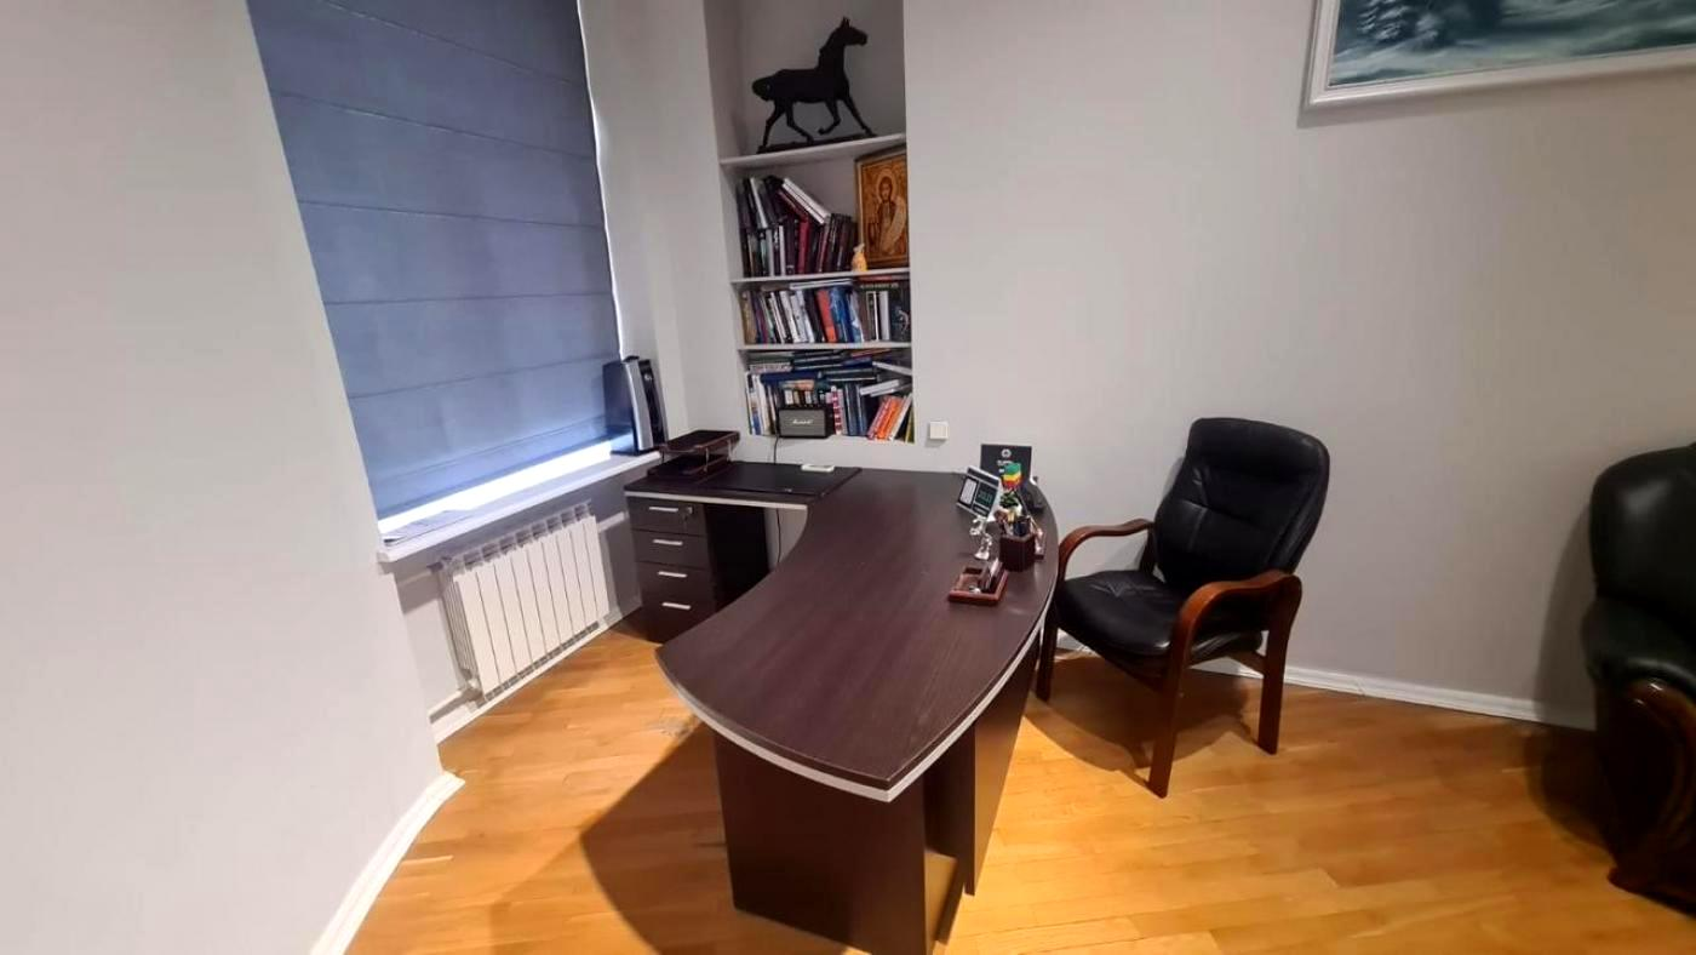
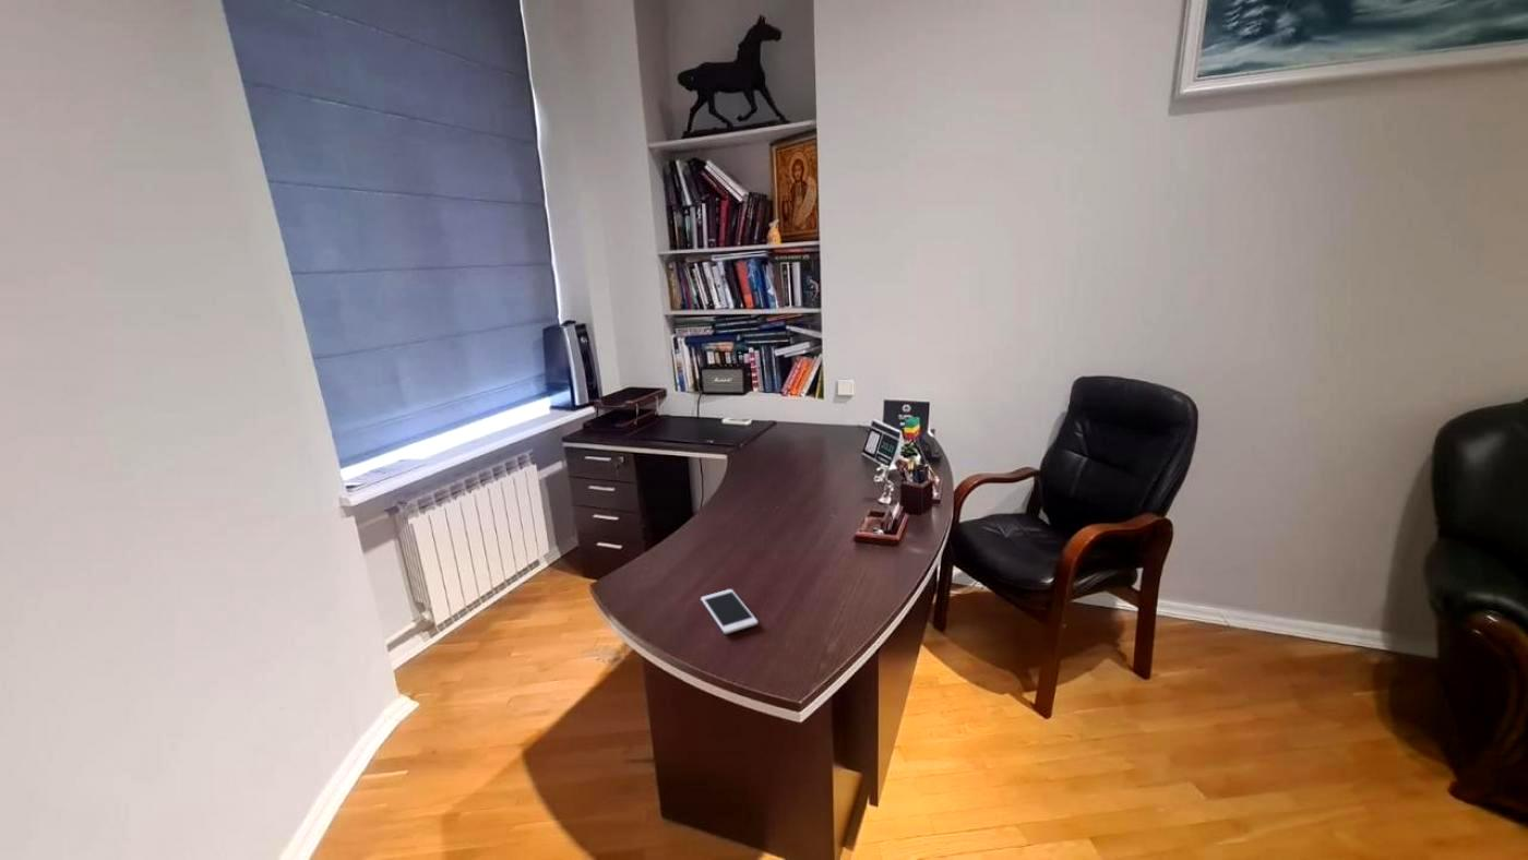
+ cell phone [700,588,759,635]
